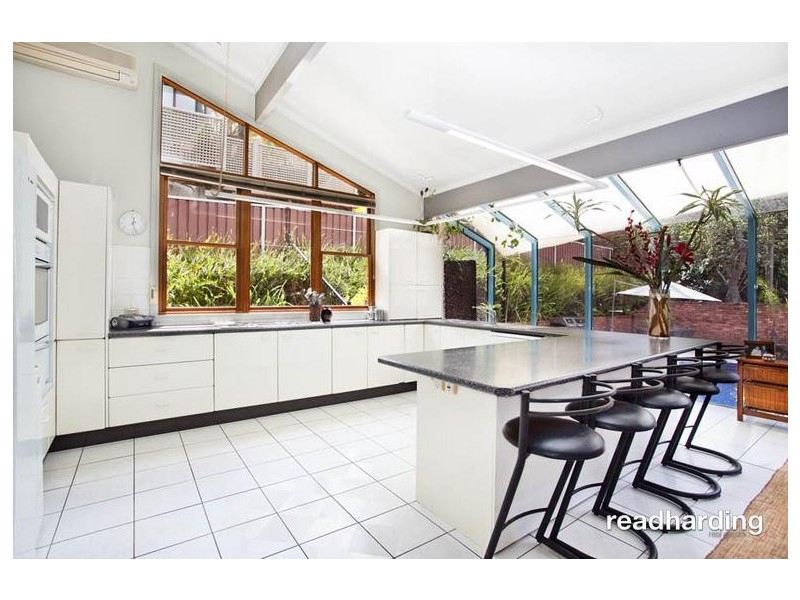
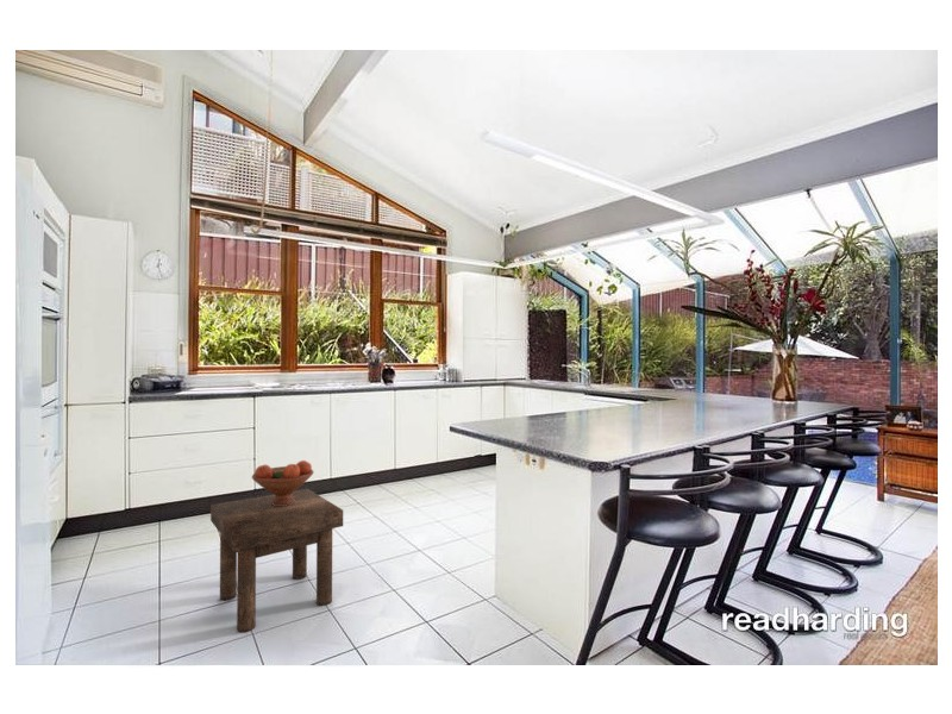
+ fruit bowl [251,459,315,506]
+ stool [209,488,344,633]
